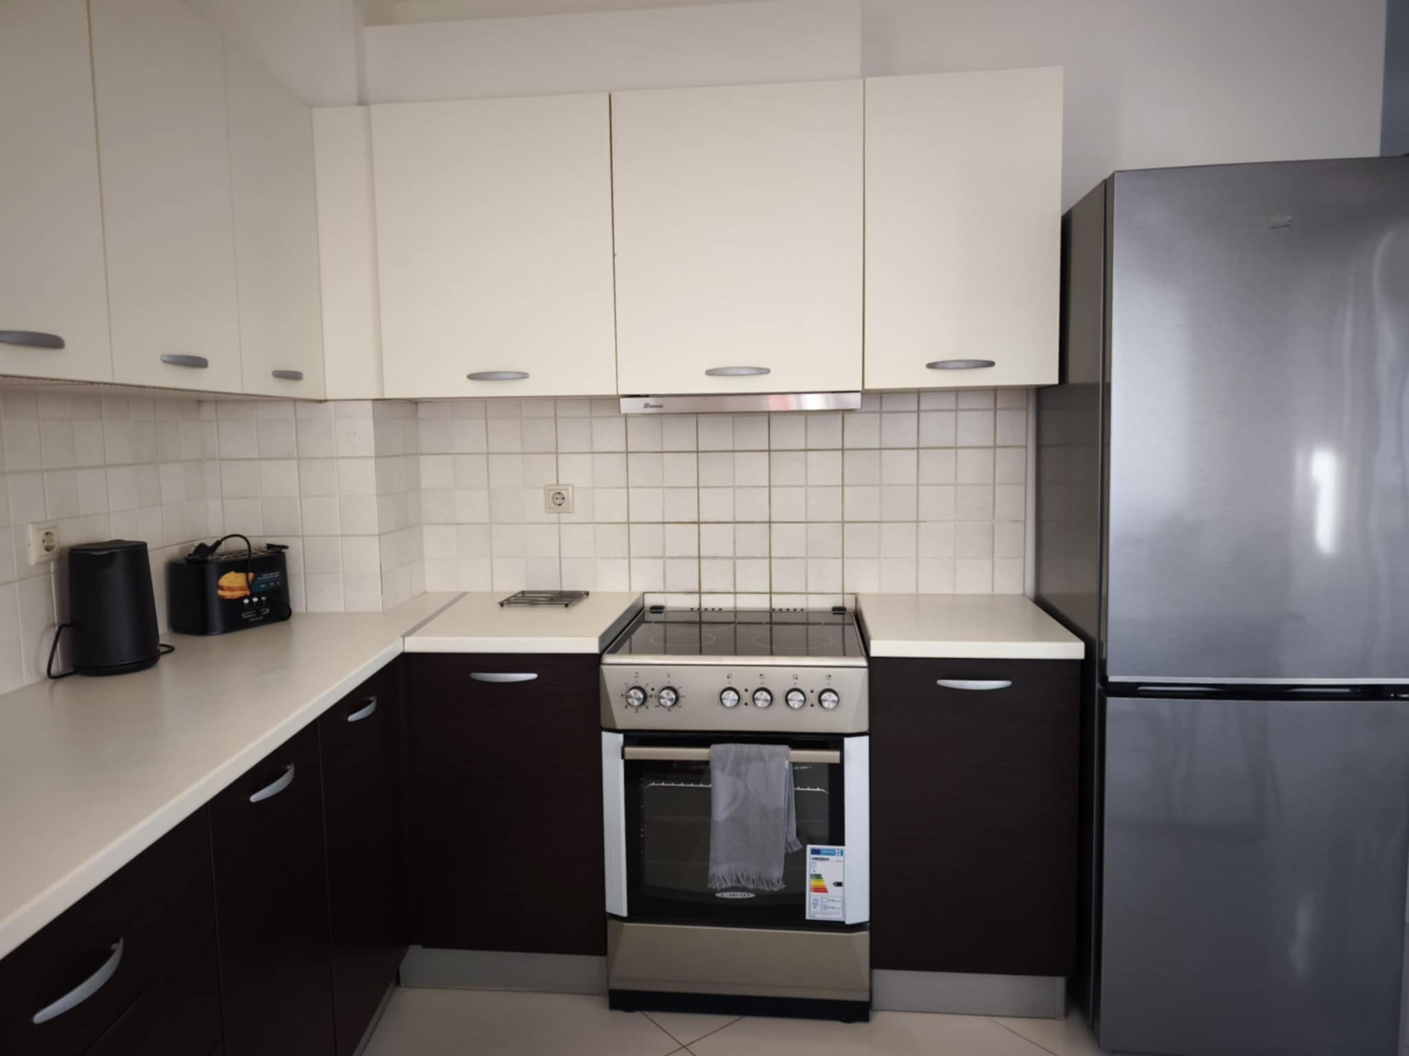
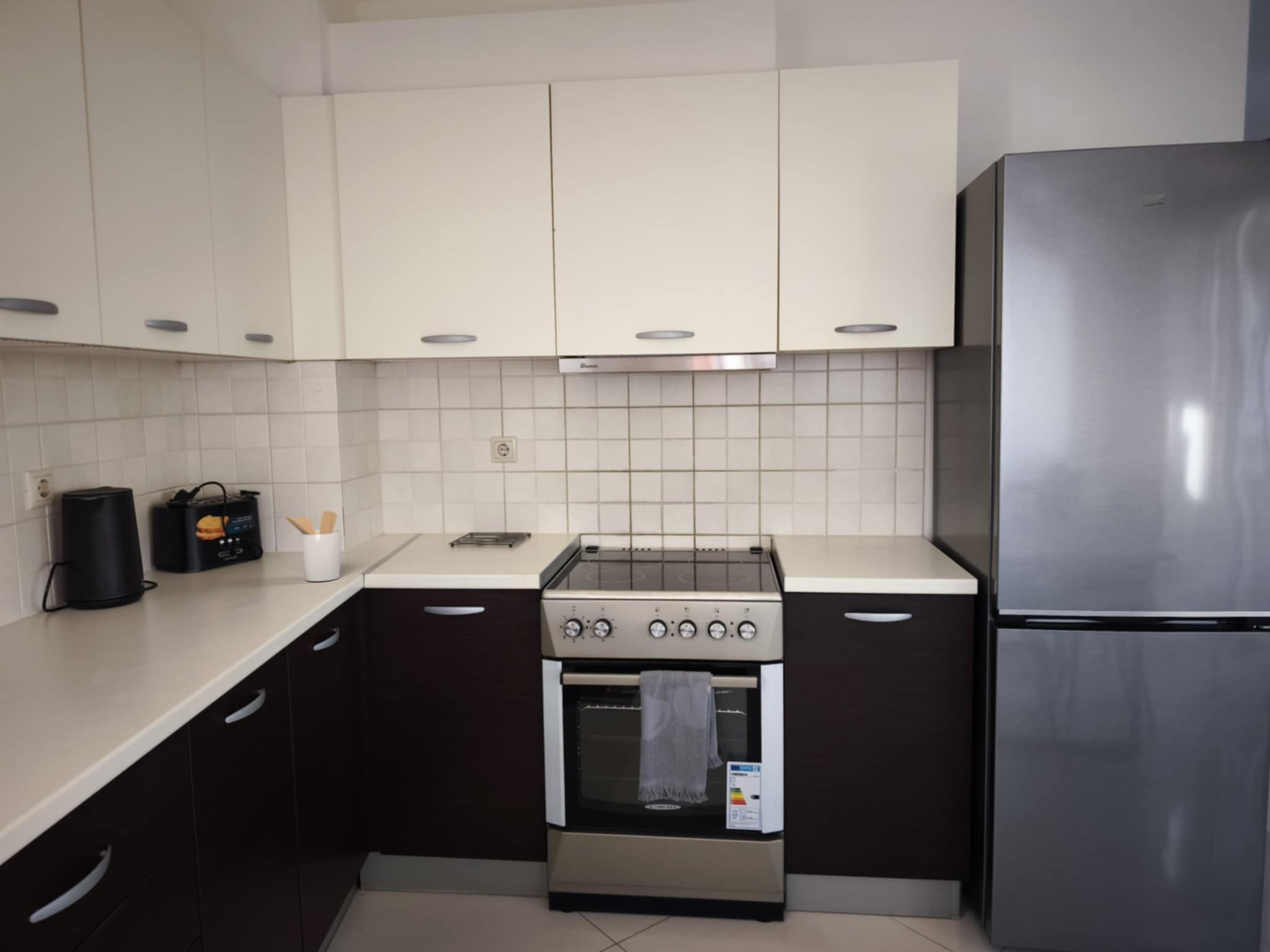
+ utensil holder [282,510,342,582]
